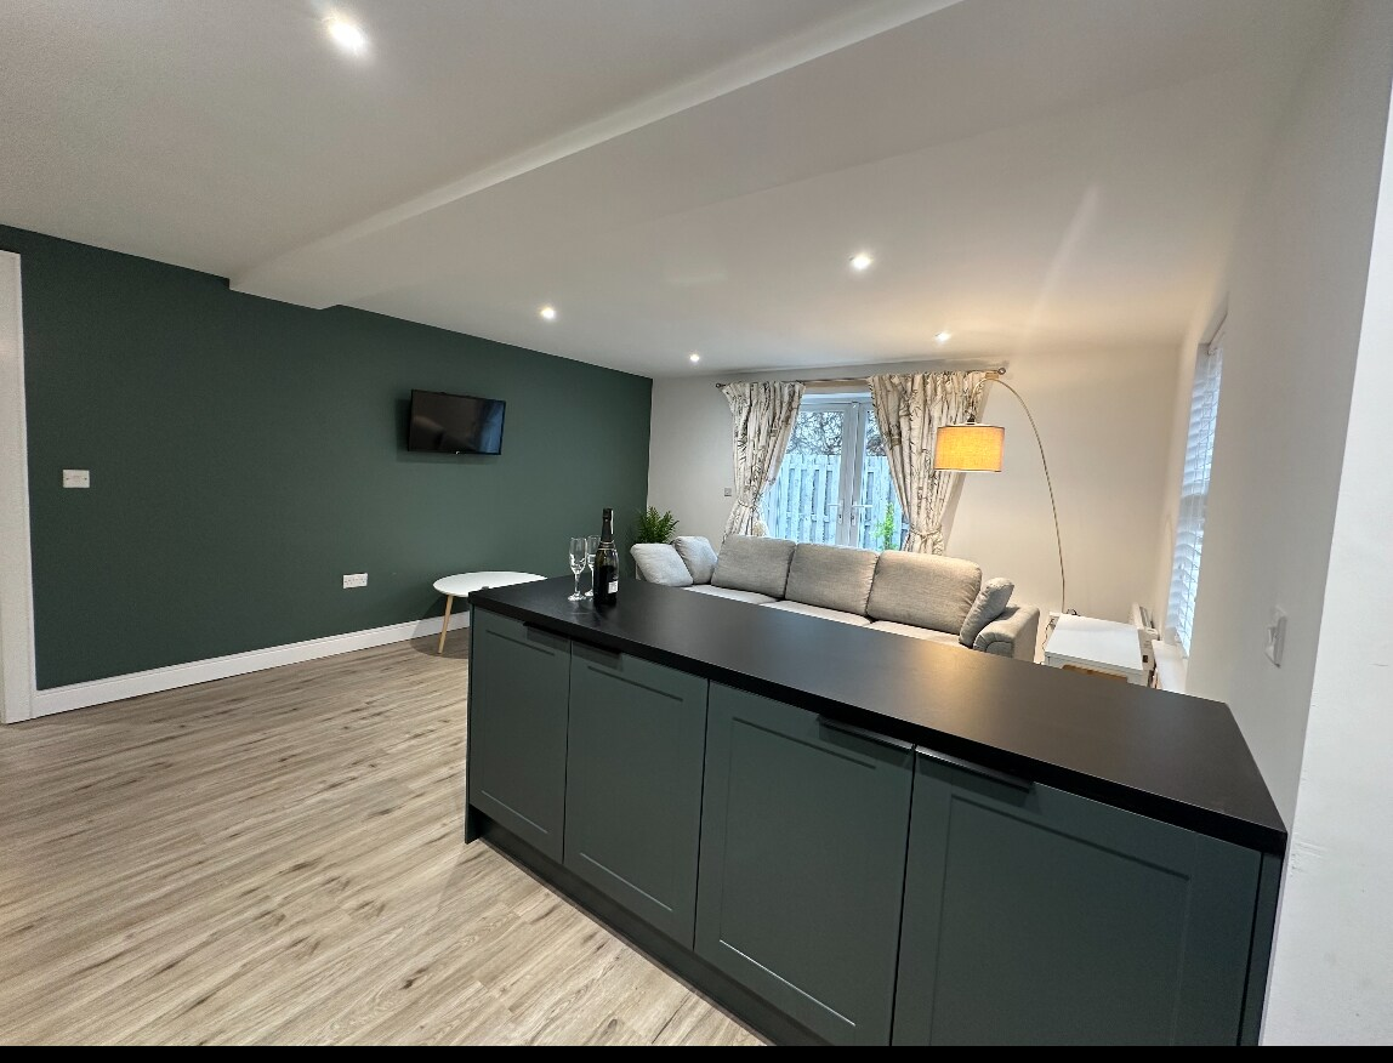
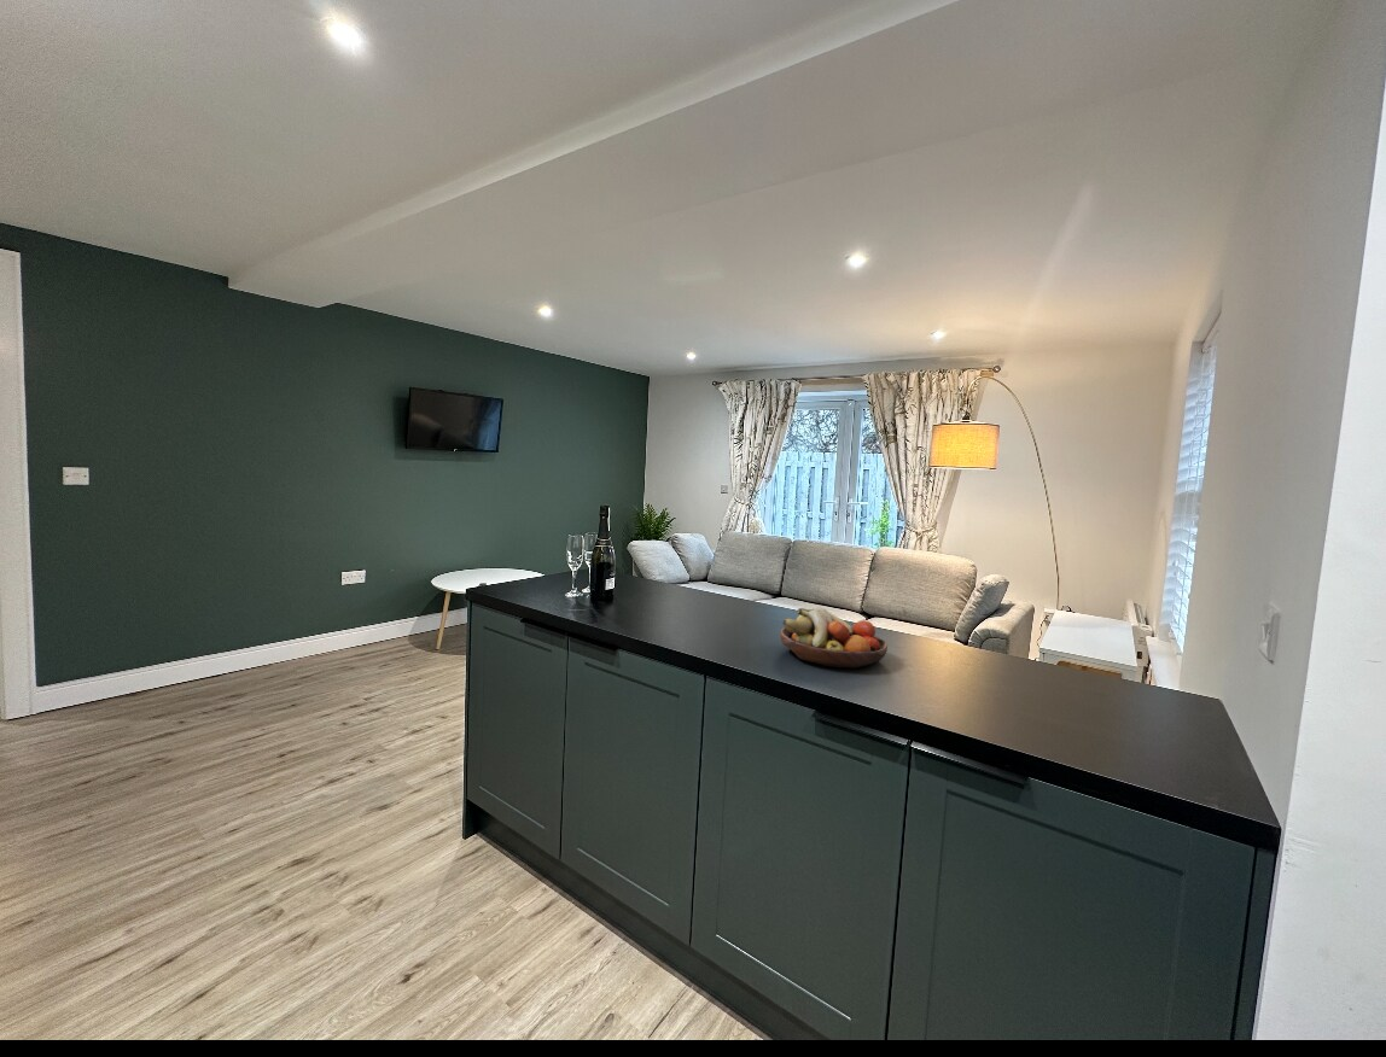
+ fruit bowl [779,606,889,670]
